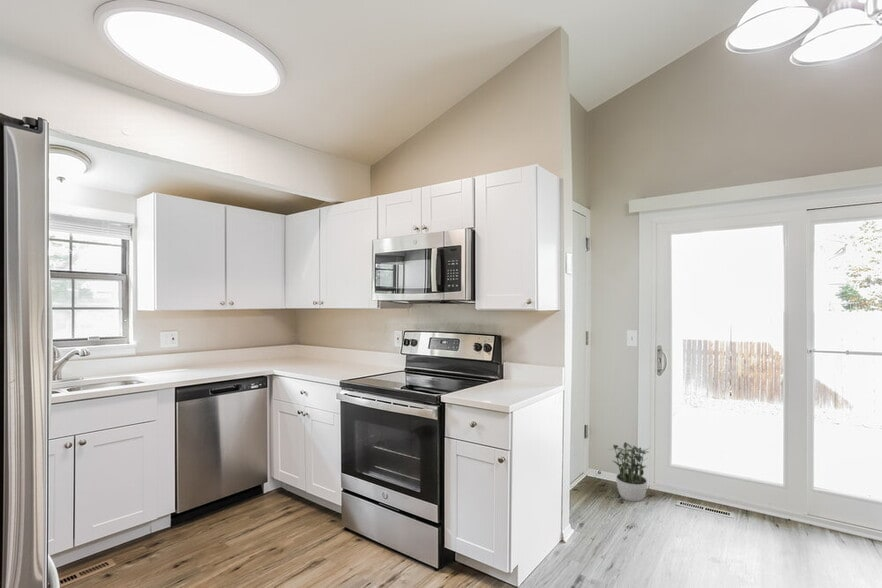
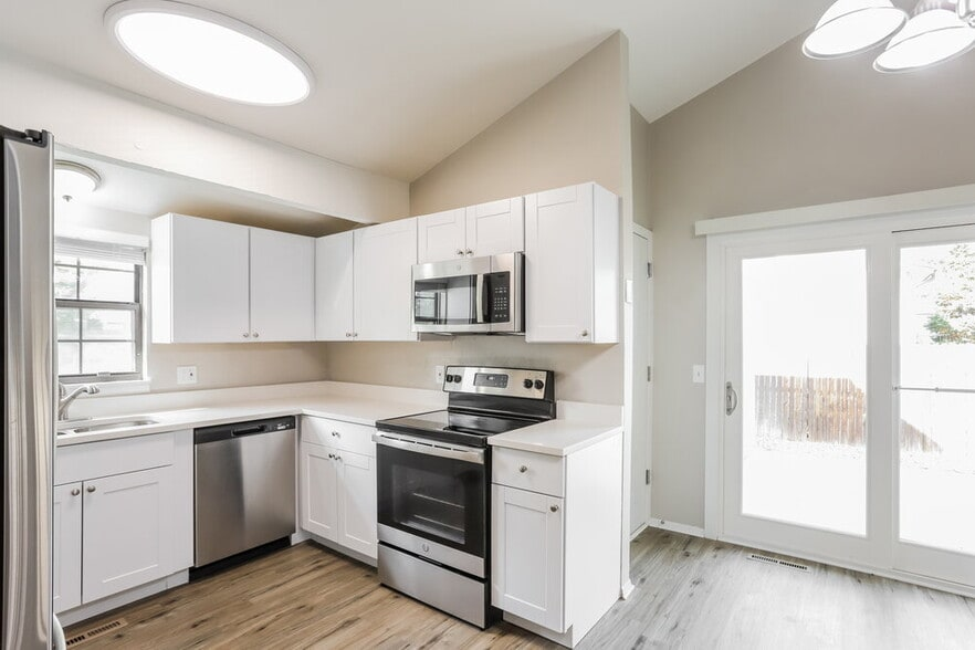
- potted plant [608,441,650,502]
